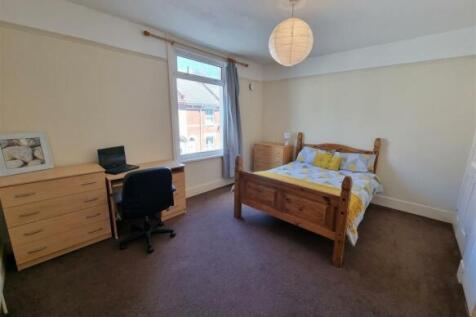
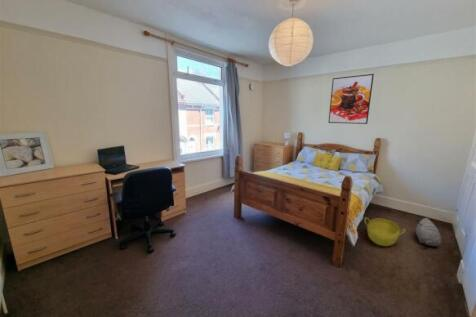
+ basket [363,217,406,247]
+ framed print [328,73,375,125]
+ plush toy [415,217,442,248]
